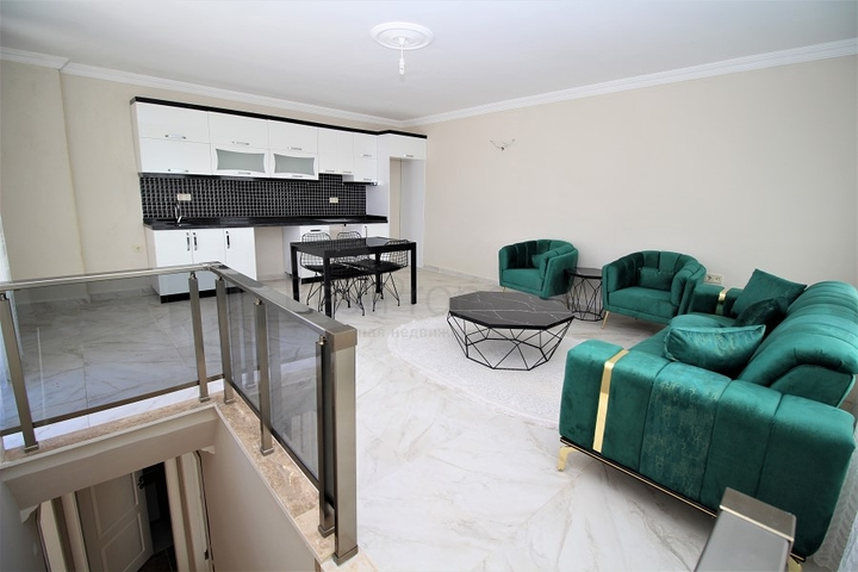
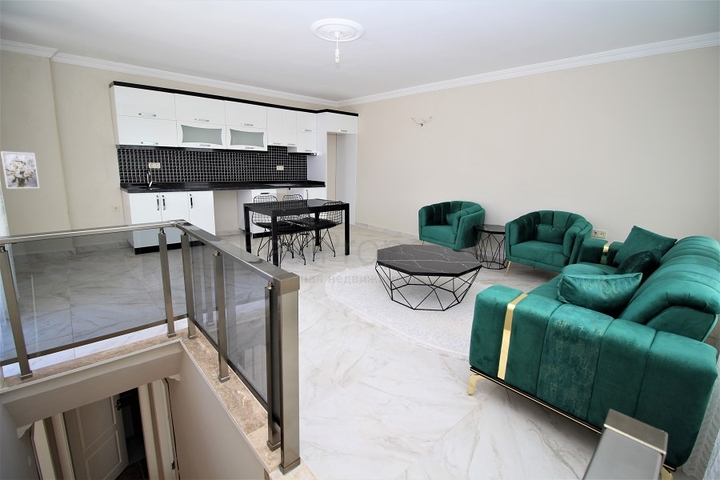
+ wall art [0,150,40,190]
